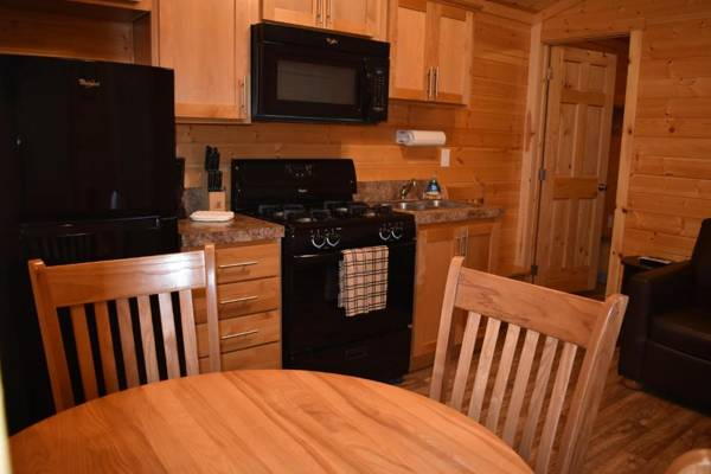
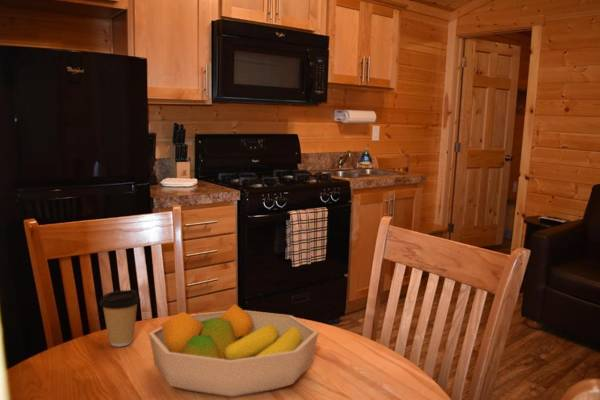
+ fruit bowl [148,303,320,398]
+ coffee cup [99,289,141,348]
